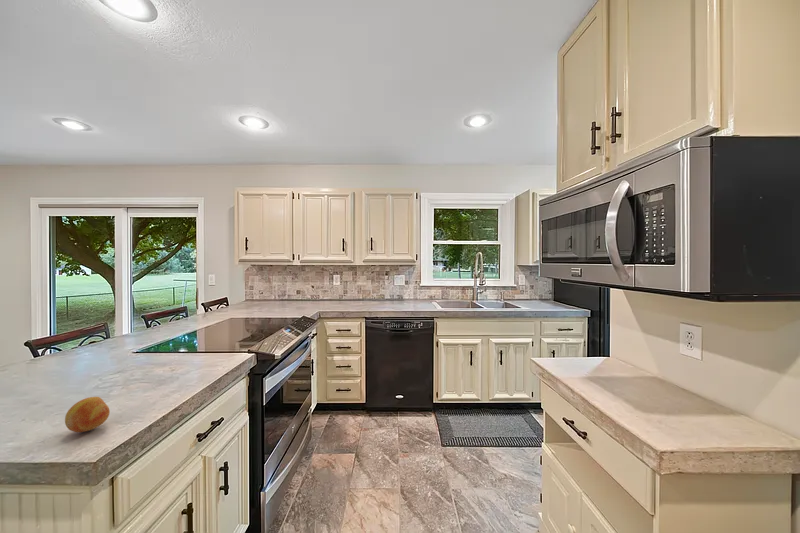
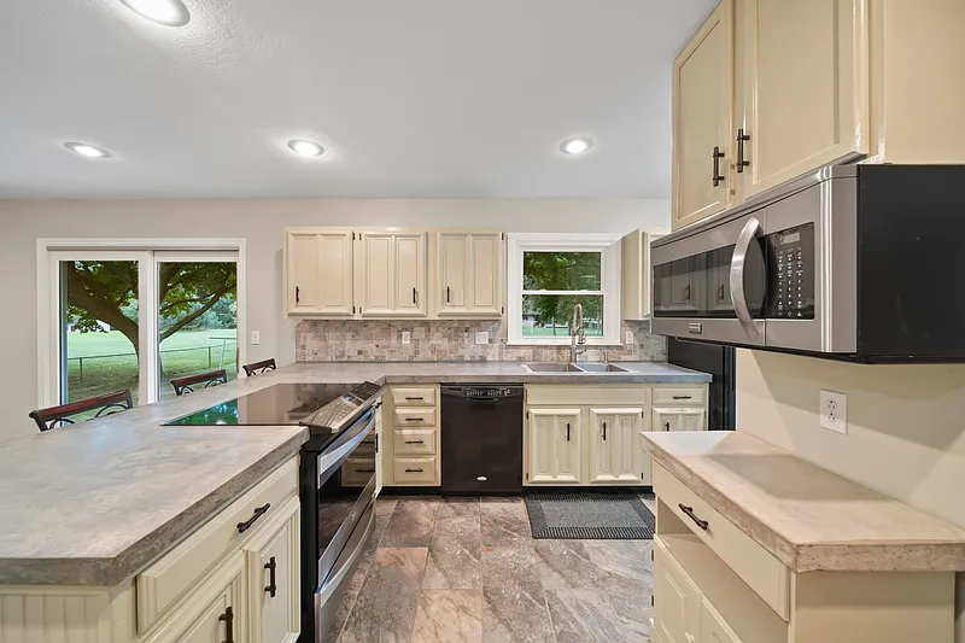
- fruit [64,396,111,433]
